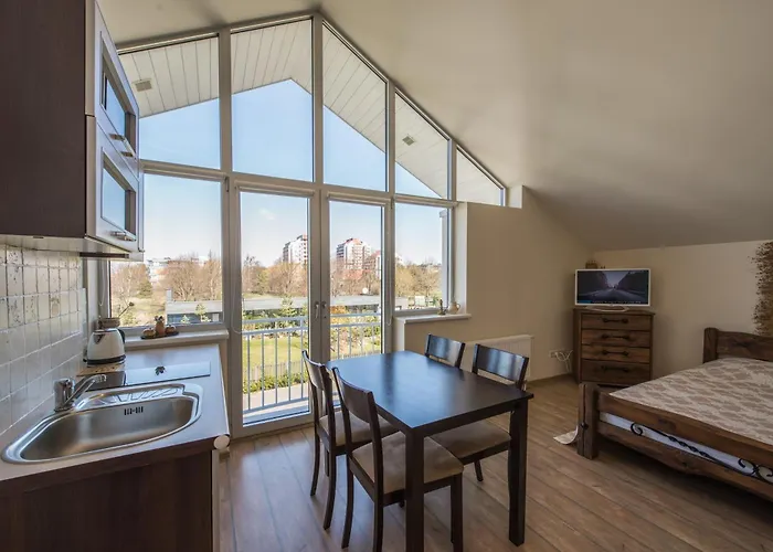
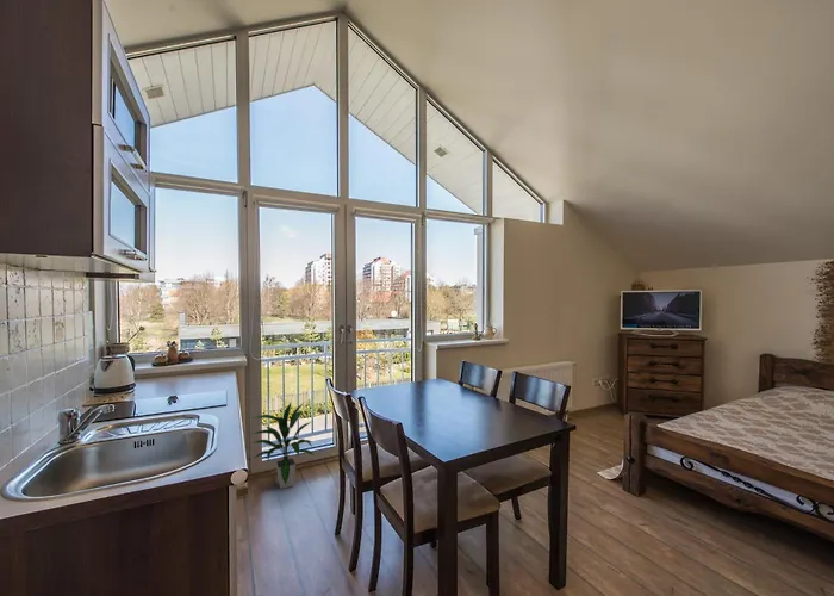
+ indoor plant [250,402,316,490]
